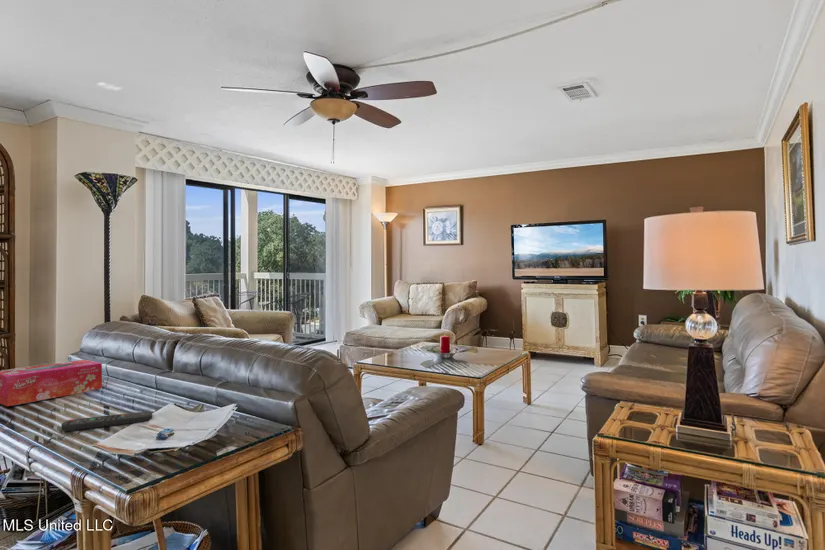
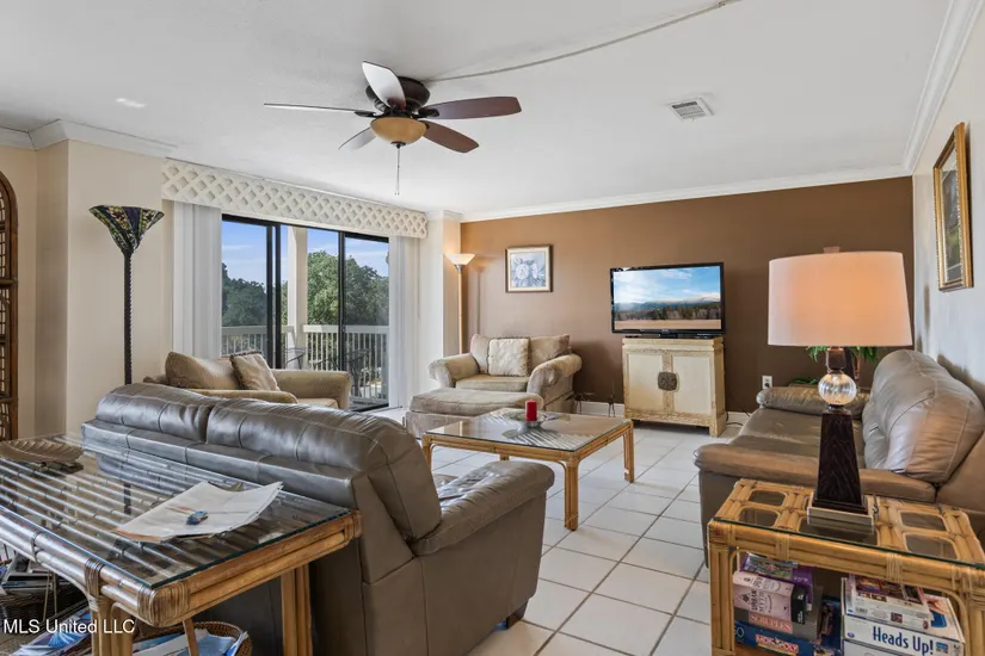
- remote control [60,410,153,432]
- tissue box [0,359,103,407]
